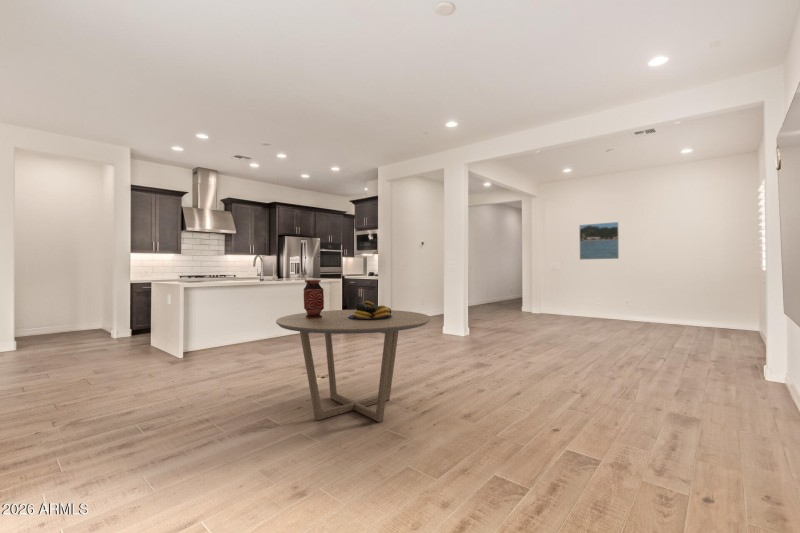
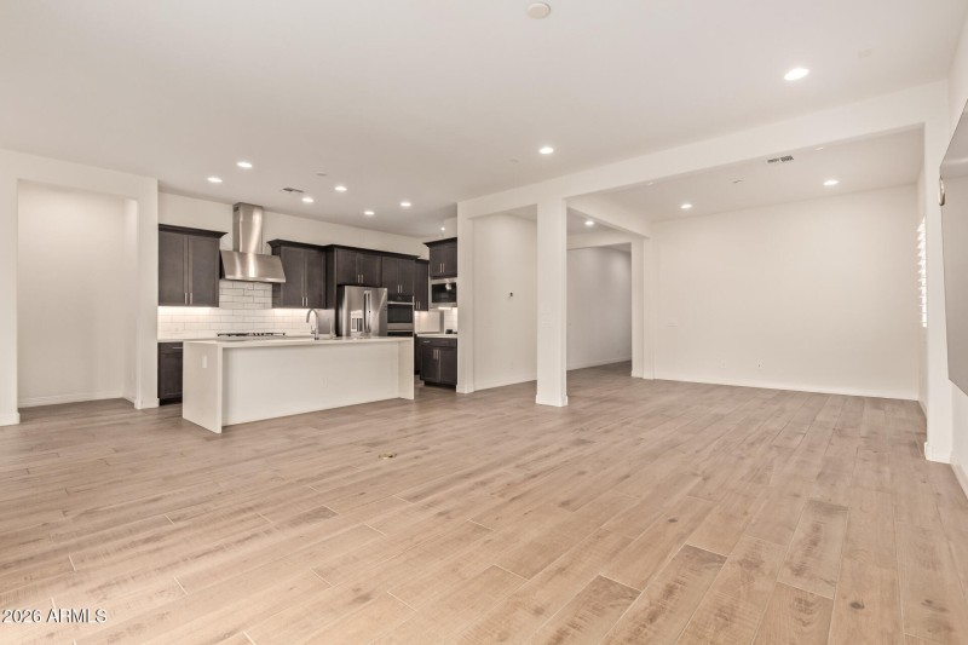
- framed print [578,221,620,261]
- vase [303,279,325,319]
- fruit bowl [348,300,392,320]
- dining table [275,309,432,423]
